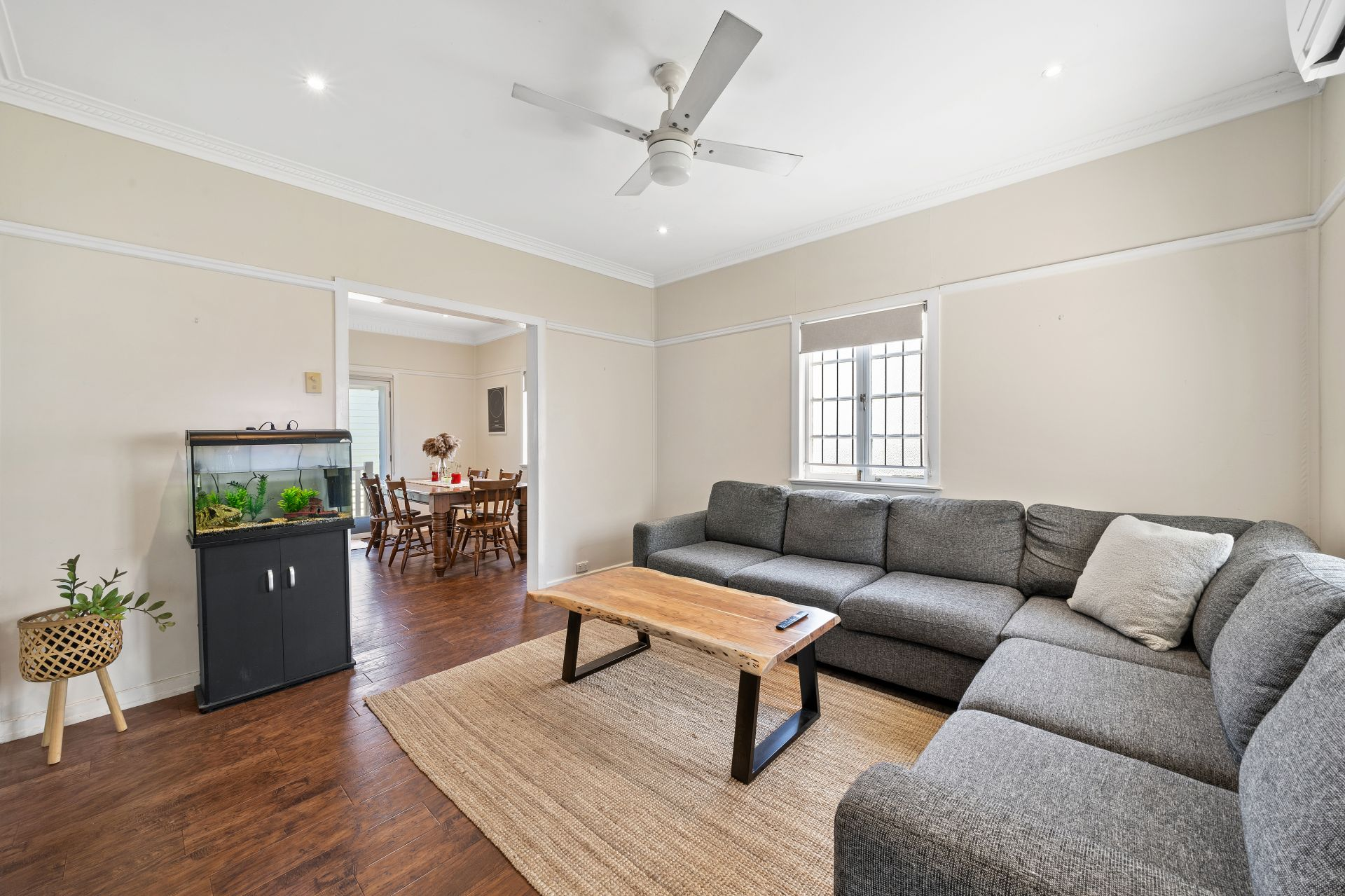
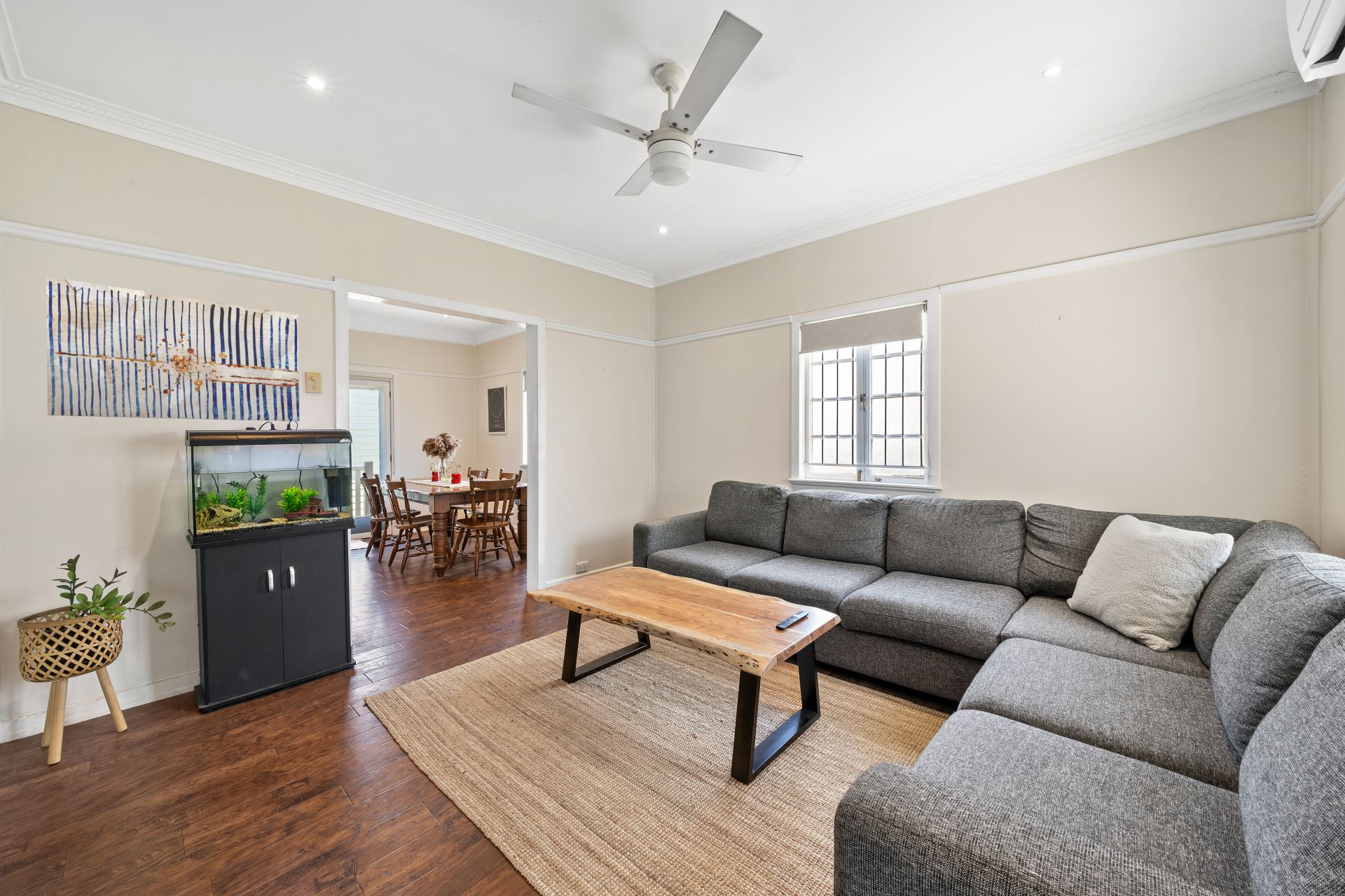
+ wall art [46,276,300,422]
